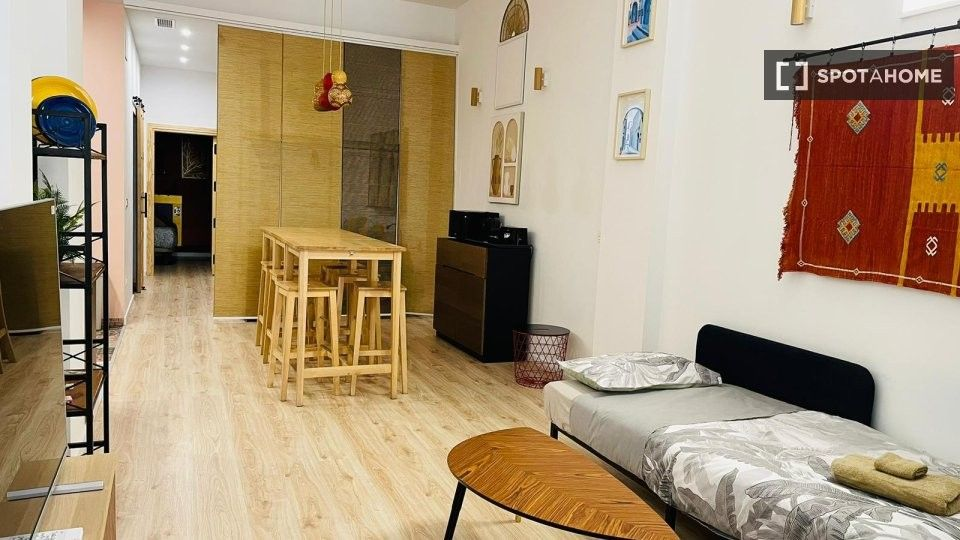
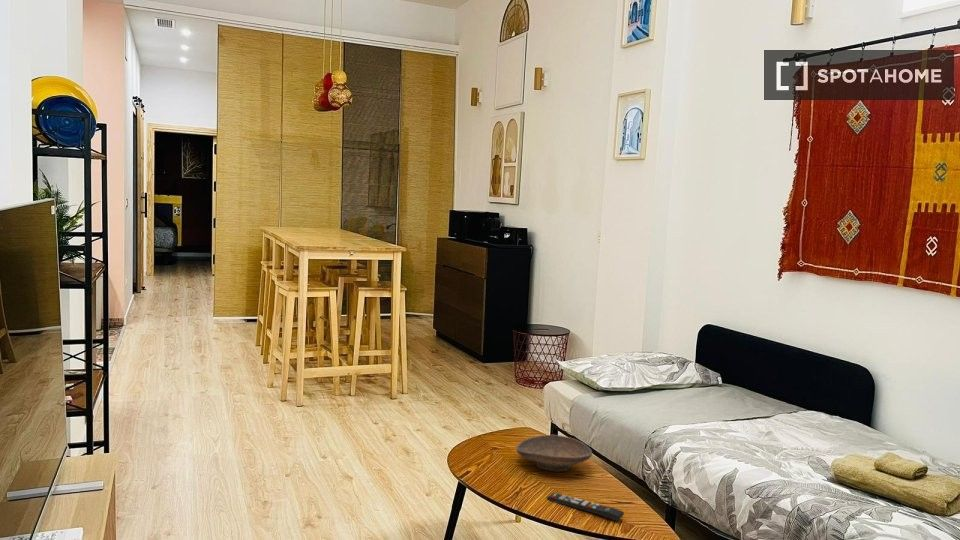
+ remote control [546,491,625,522]
+ decorative bowl [515,434,593,472]
